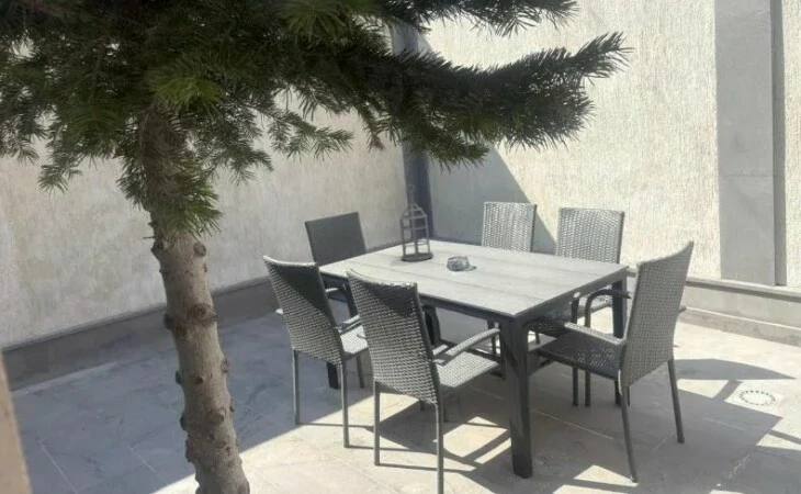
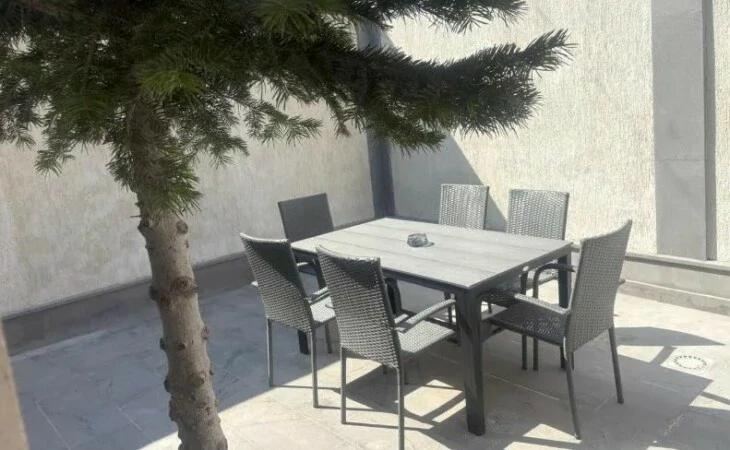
- lantern [398,183,435,262]
